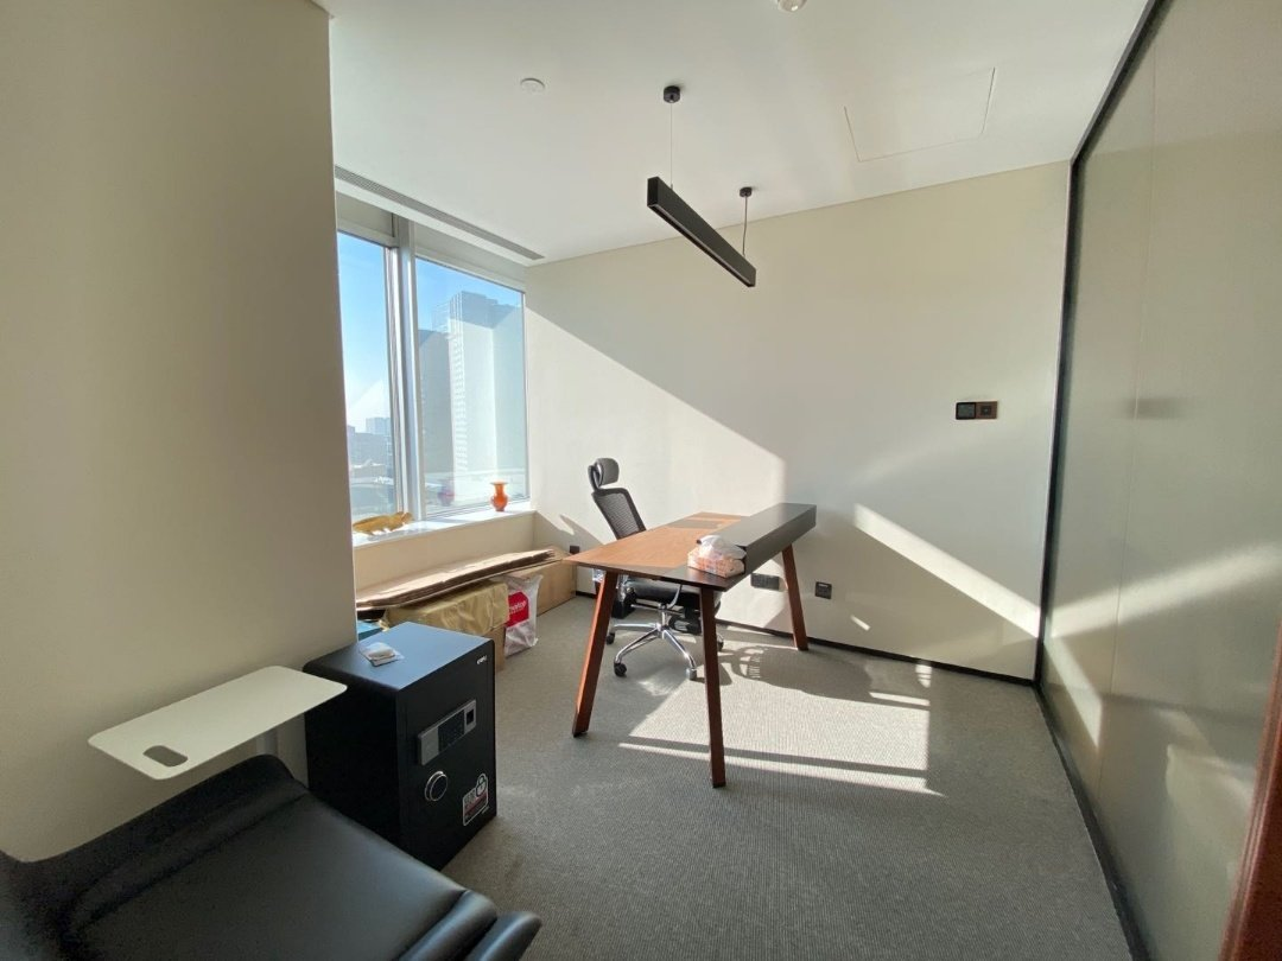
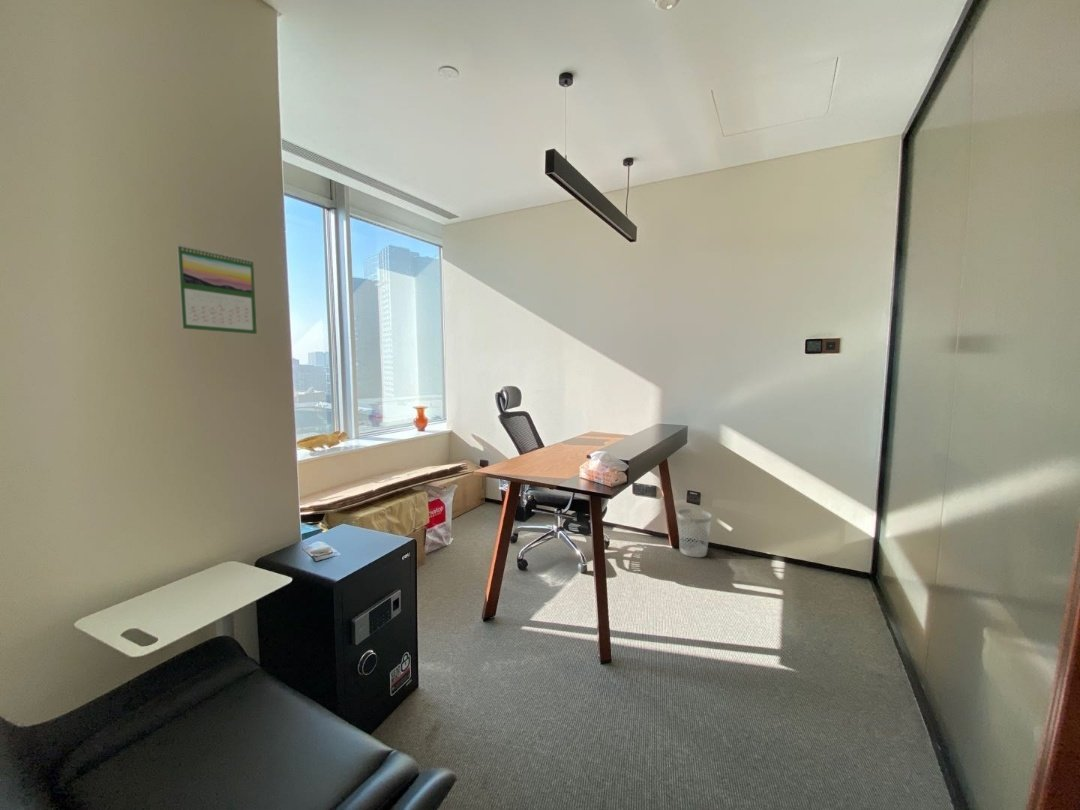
+ wastebasket [677,508,712,558]
+ calendar [176,243,258,335]
